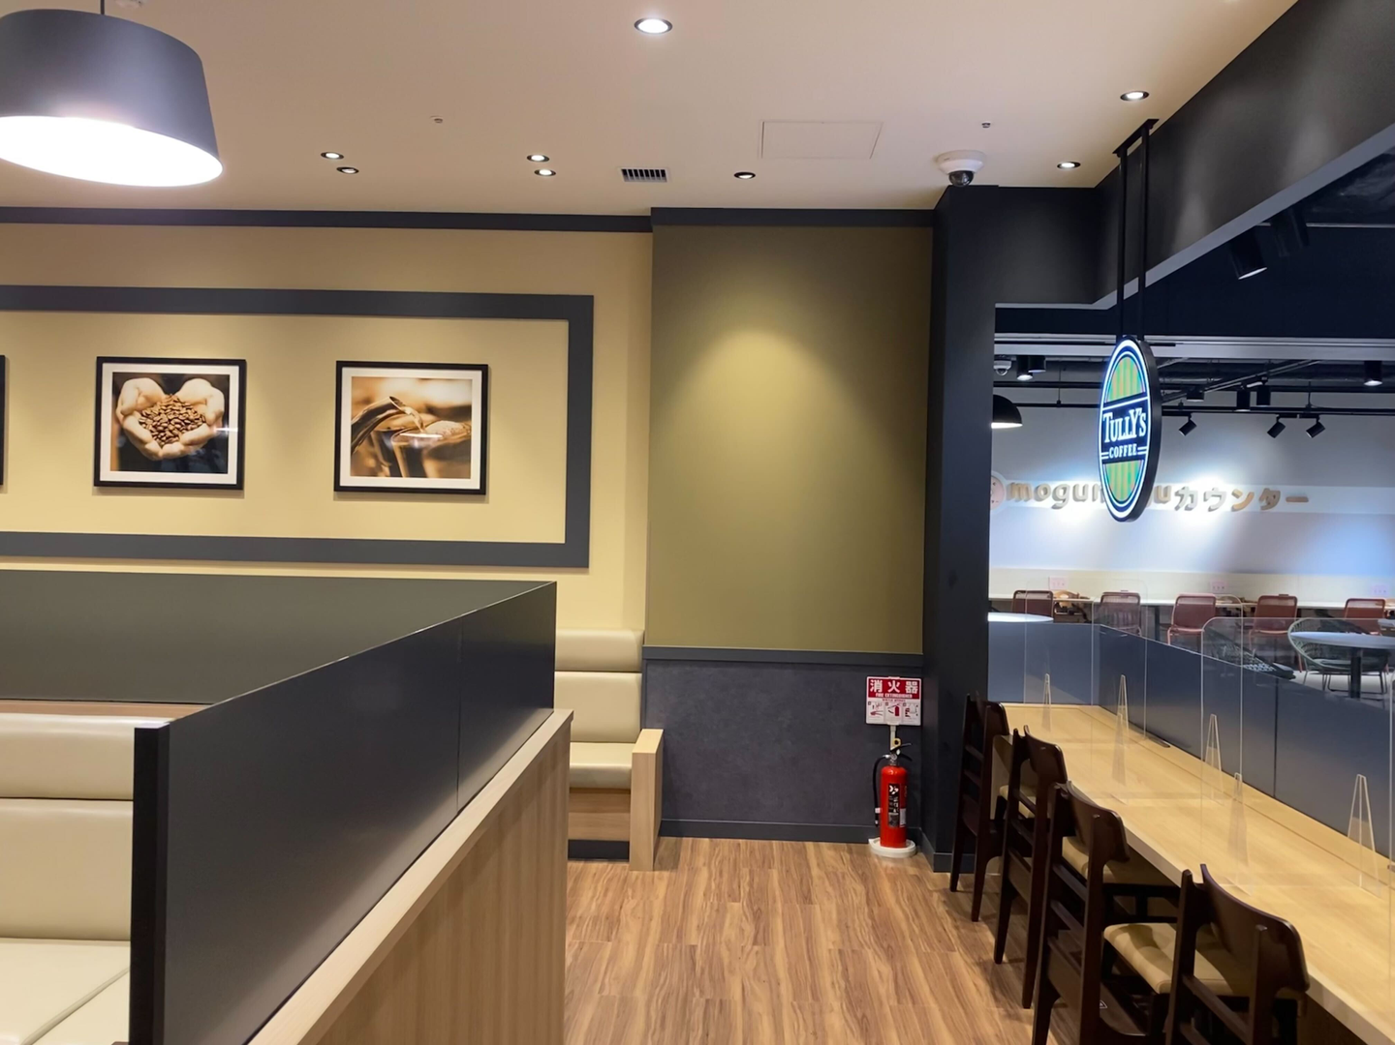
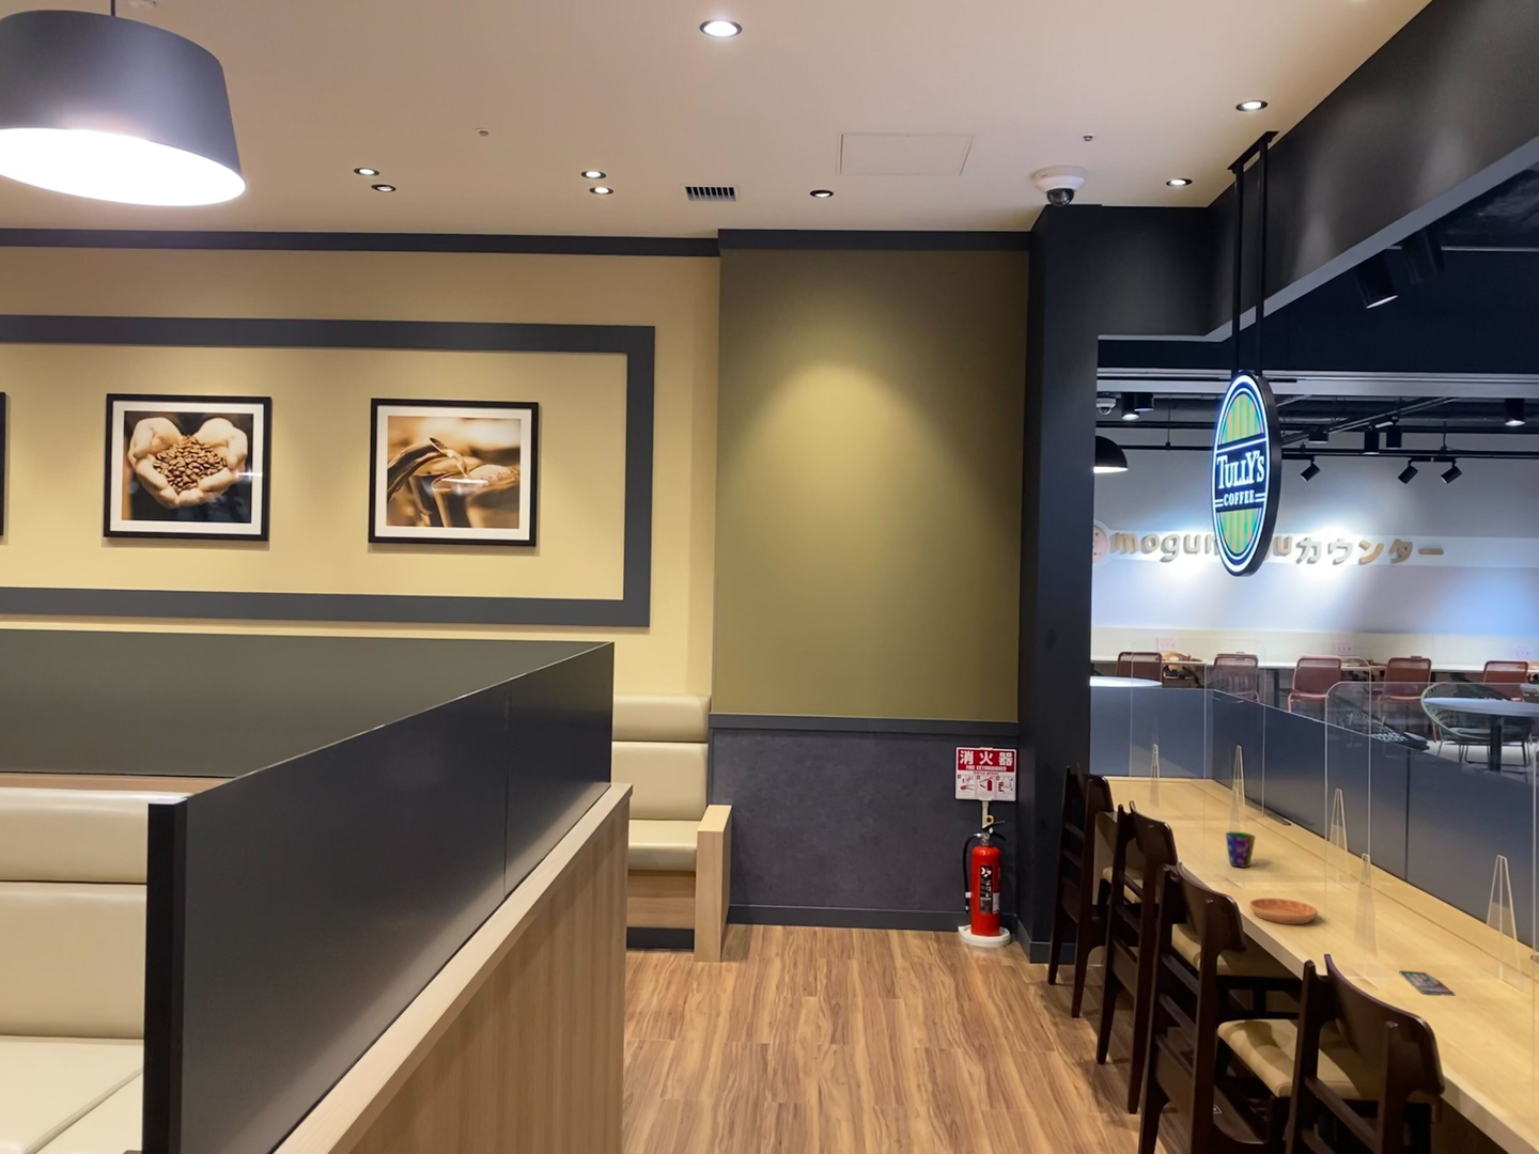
+ cup [1225,832,1257,869]
+ saucer [1248,897,1318,925]
+ smartphone [1398,970,1457,996]
